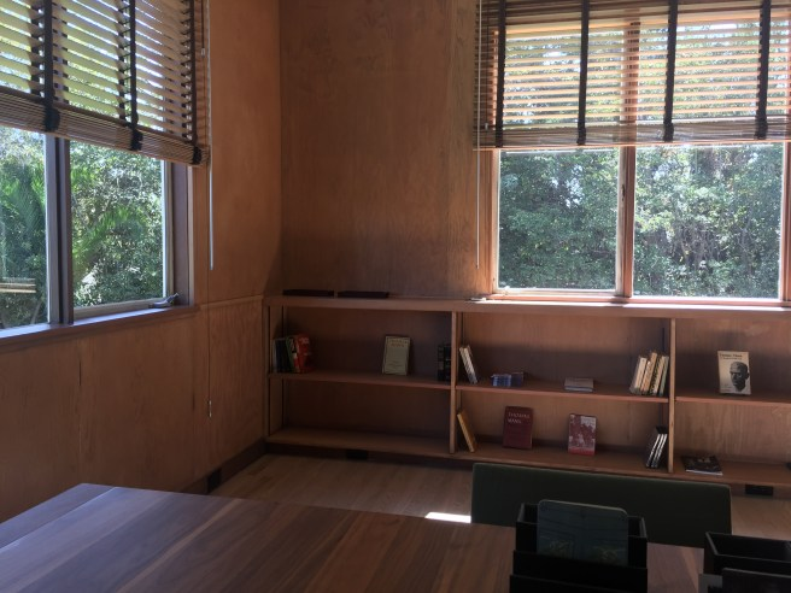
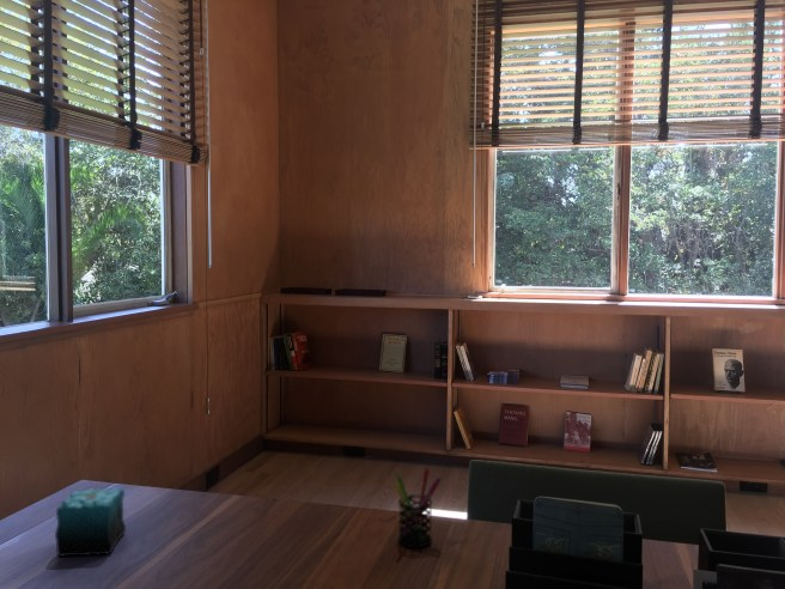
+ candle [54,480,127,558]
+ pen holder [395,467,443,548]
